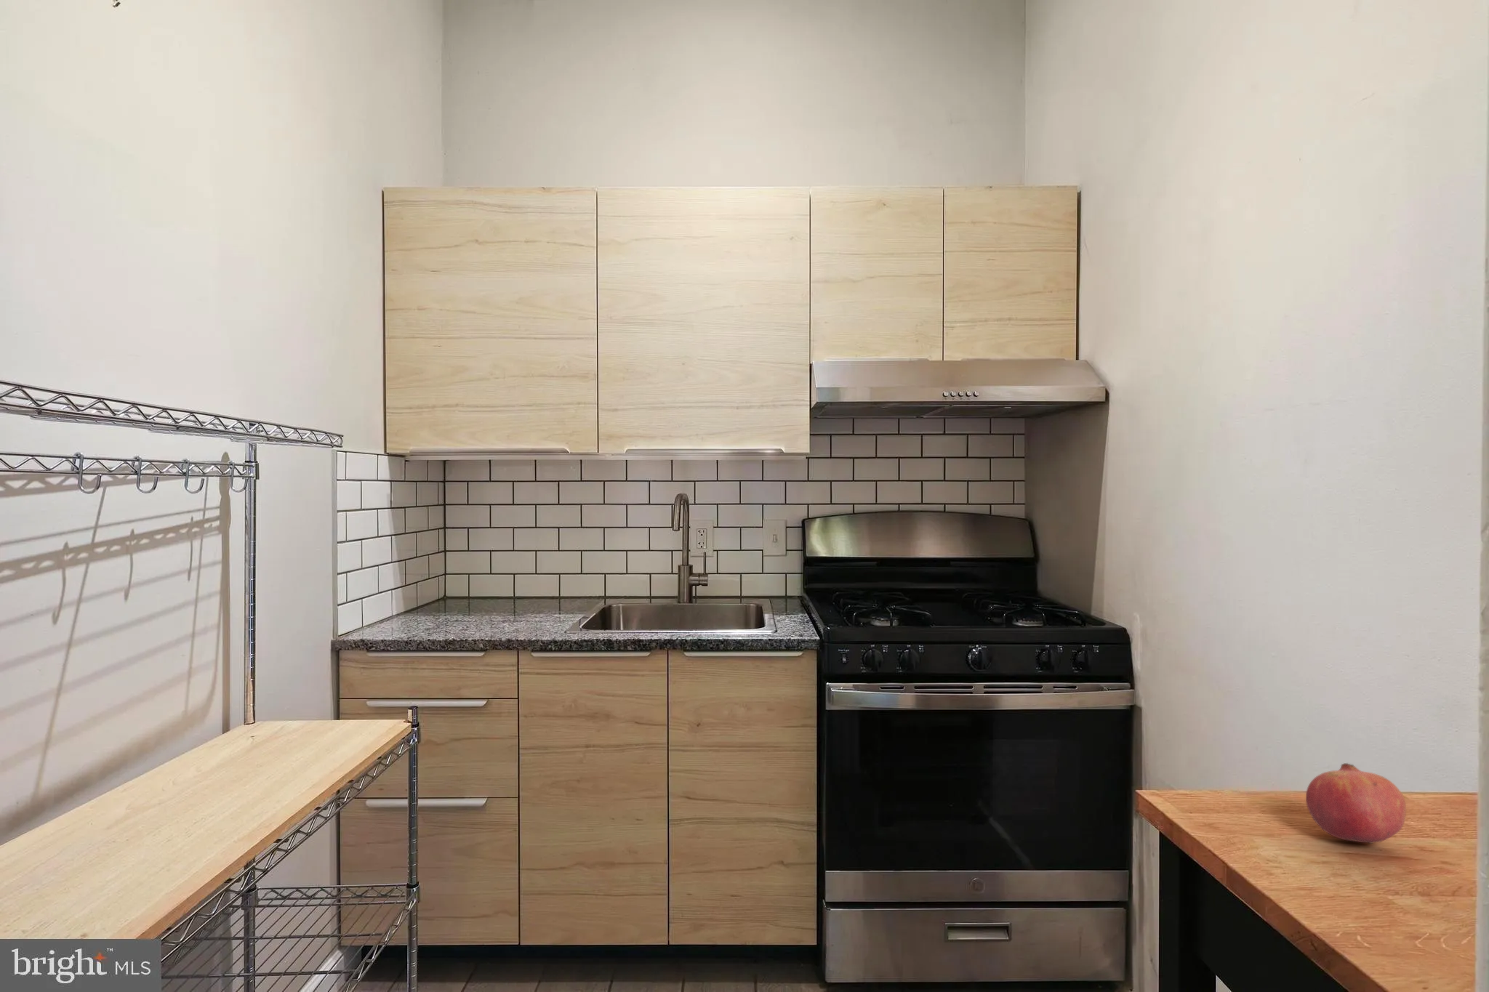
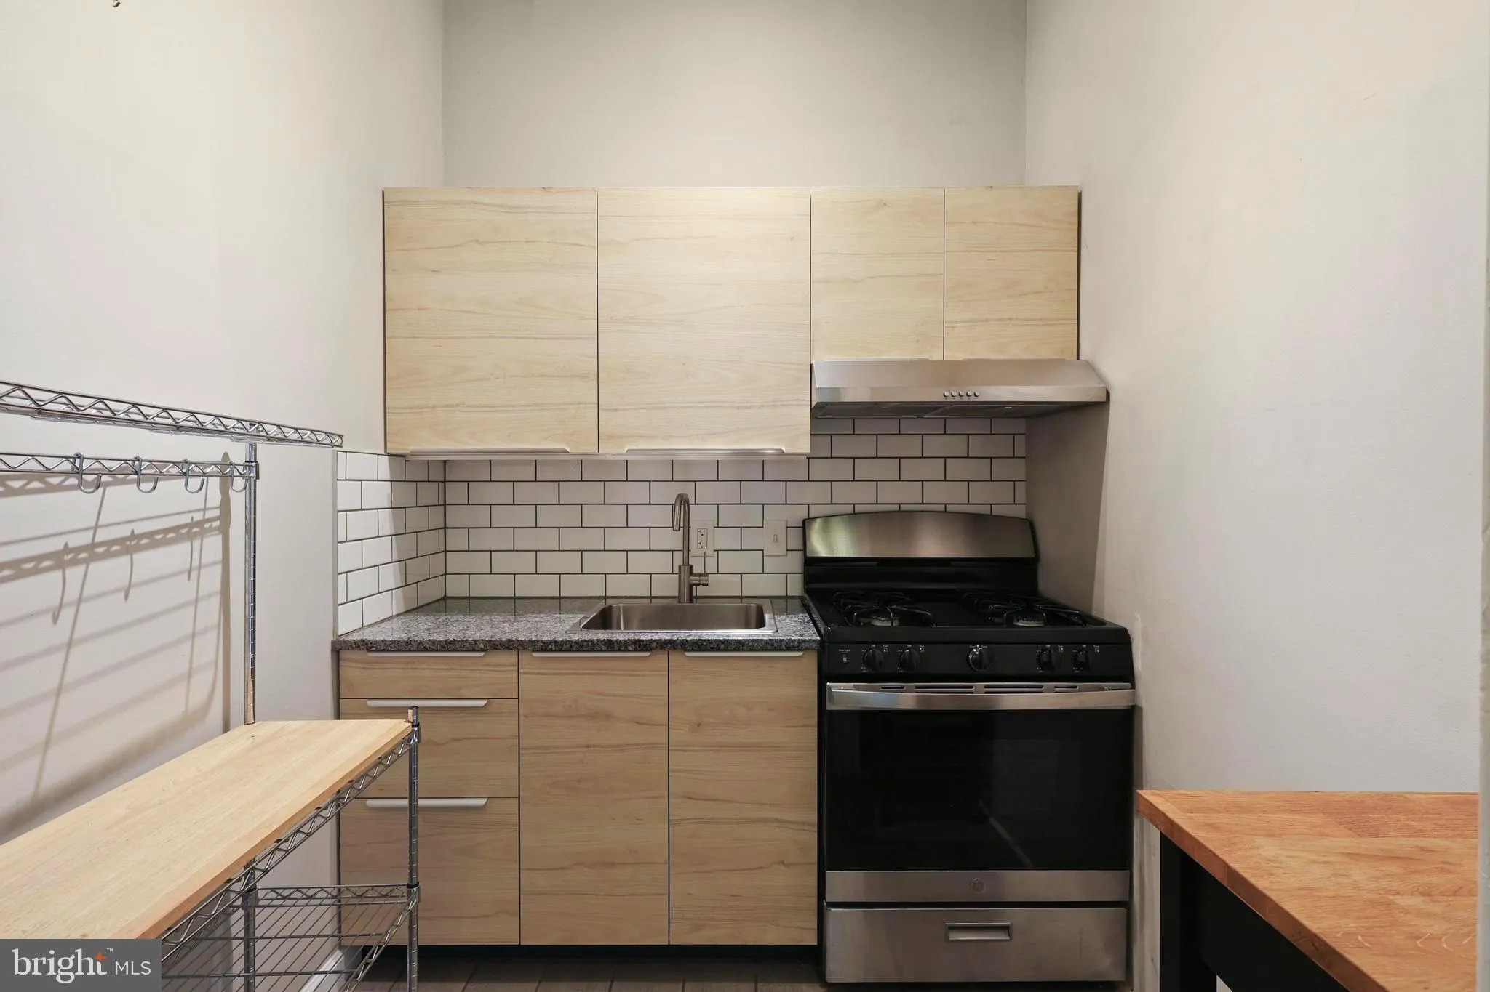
- pomegranate [1305,763,1407,845]
